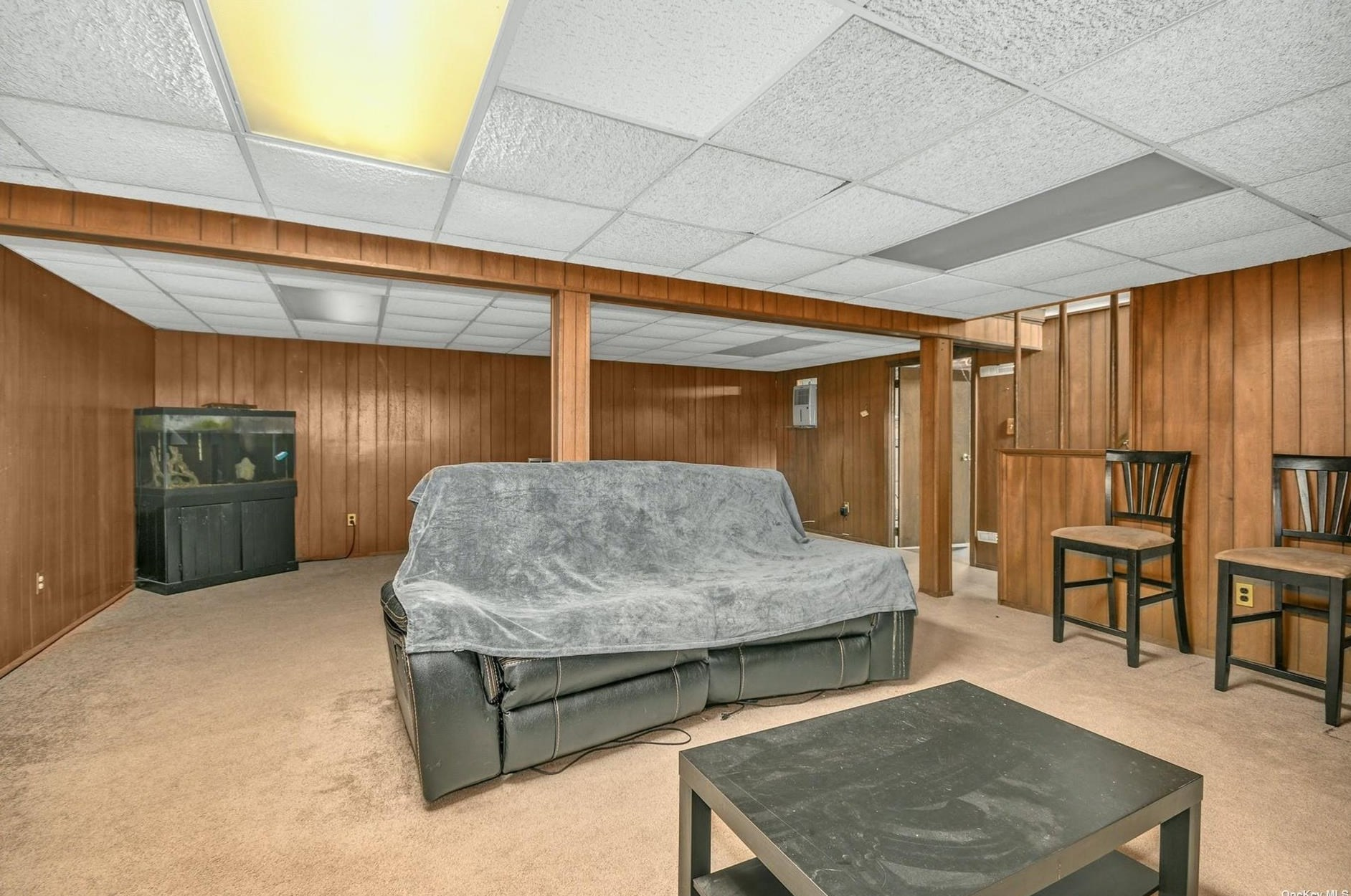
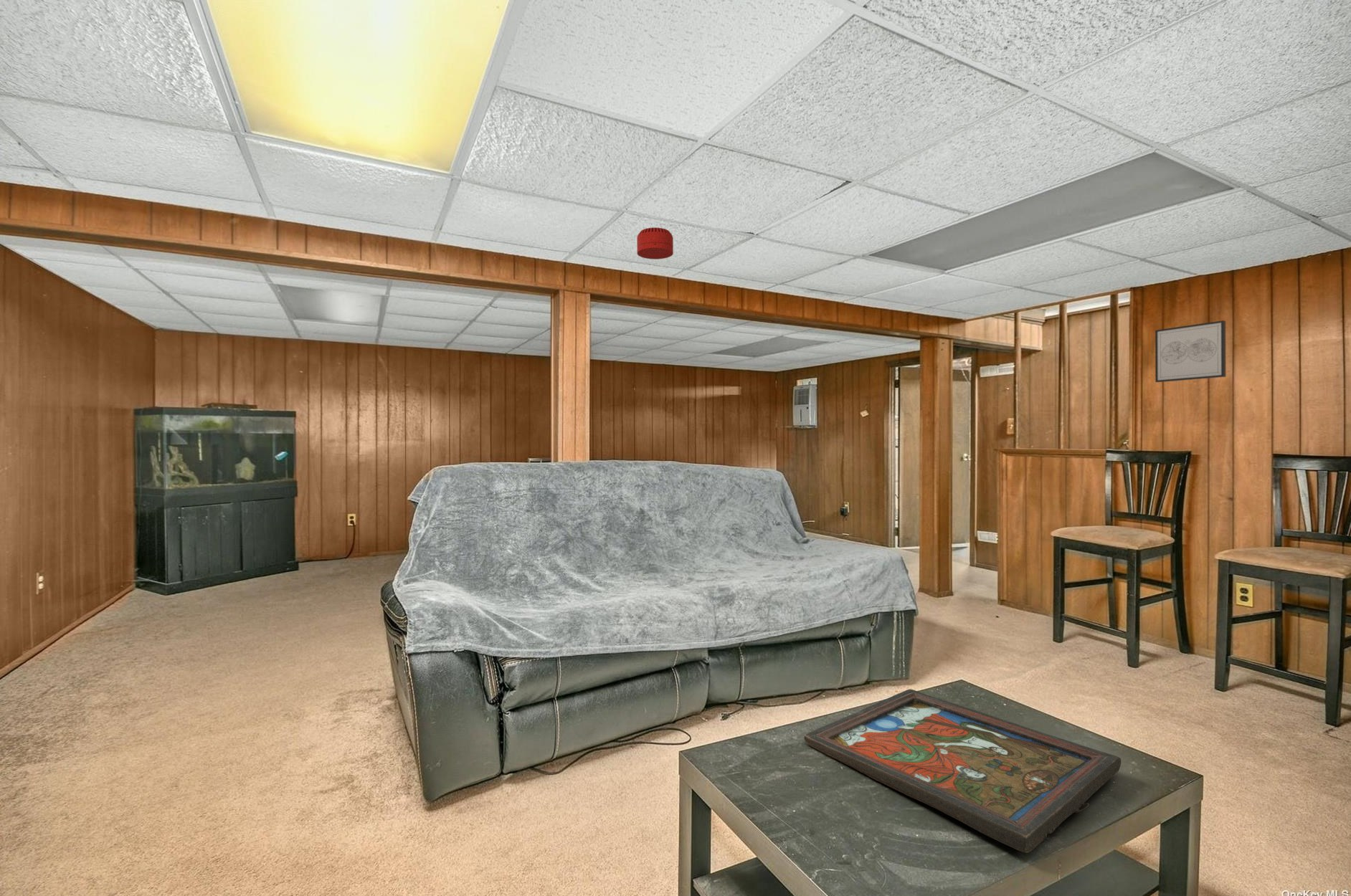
+ framed painting [803,688,1122,853]
+ wall art [1155,320,1226,383]
+ smoke detector [636,227,674,260]
